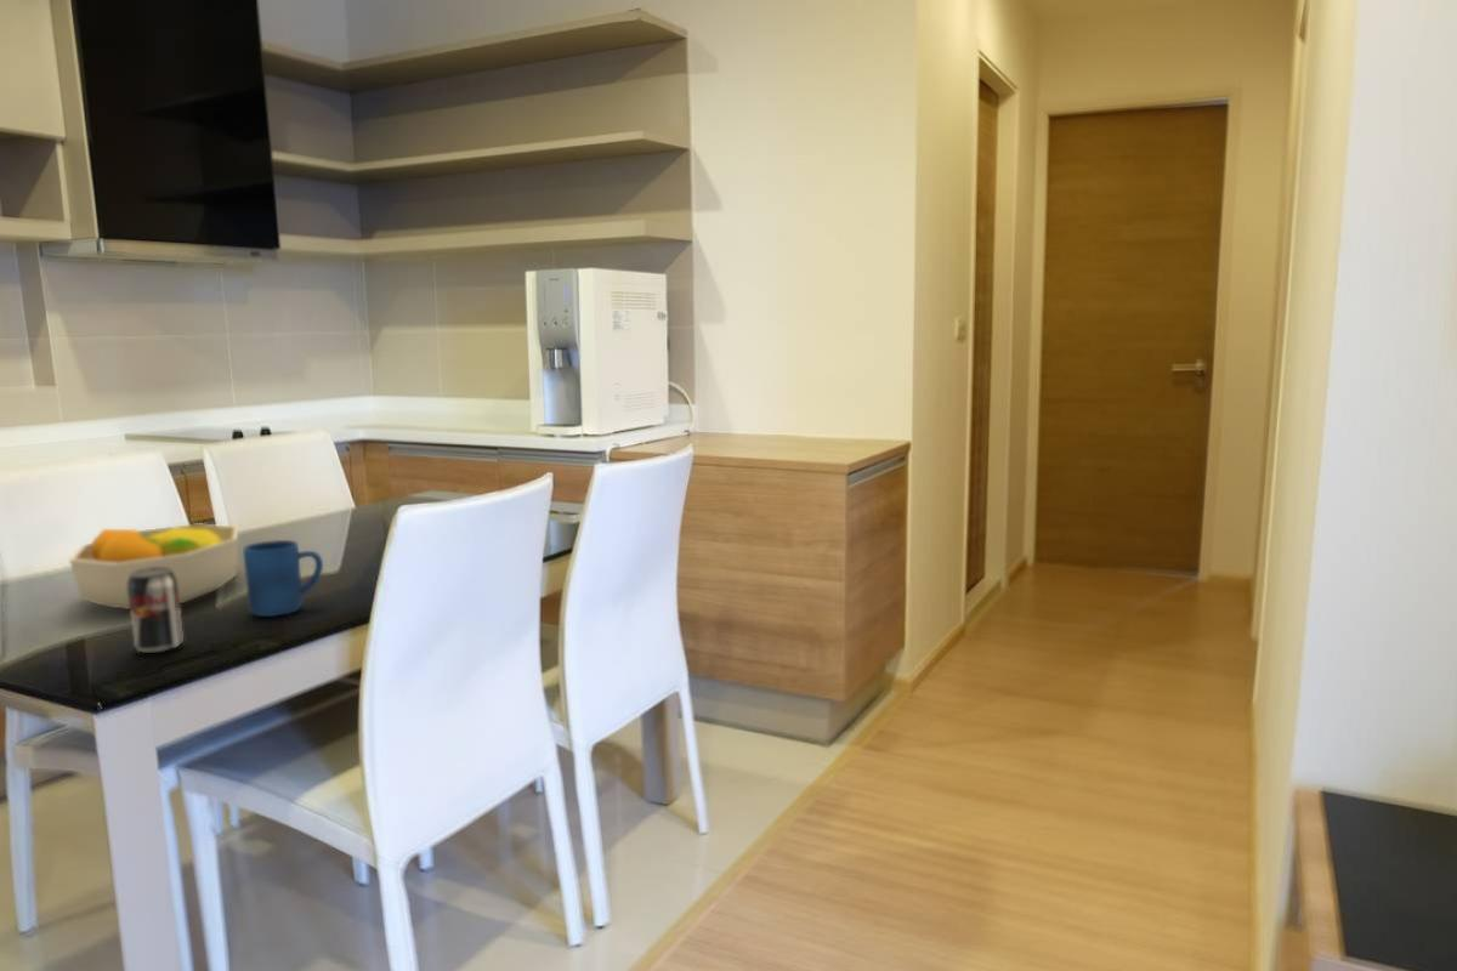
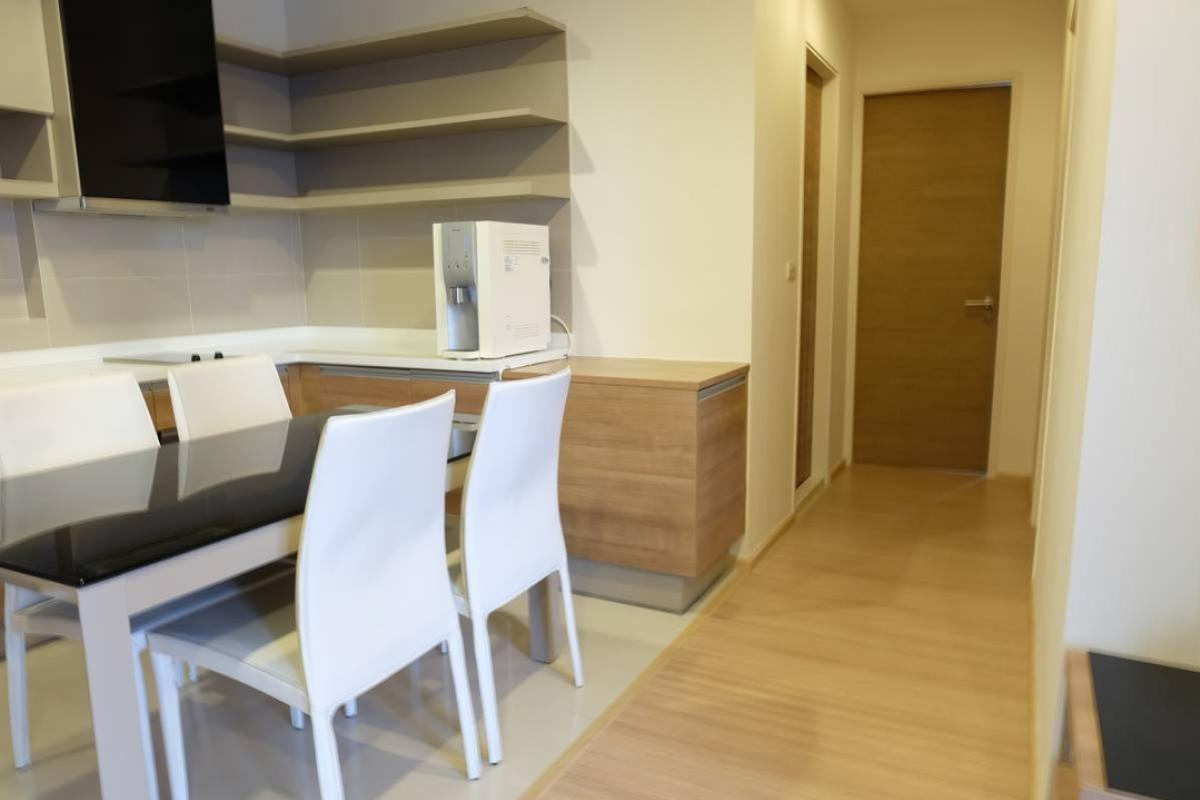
- mug [242,539,324,618]
- fruit bowl [68,522,239,611]
- beverage can [127,567,185,654]
